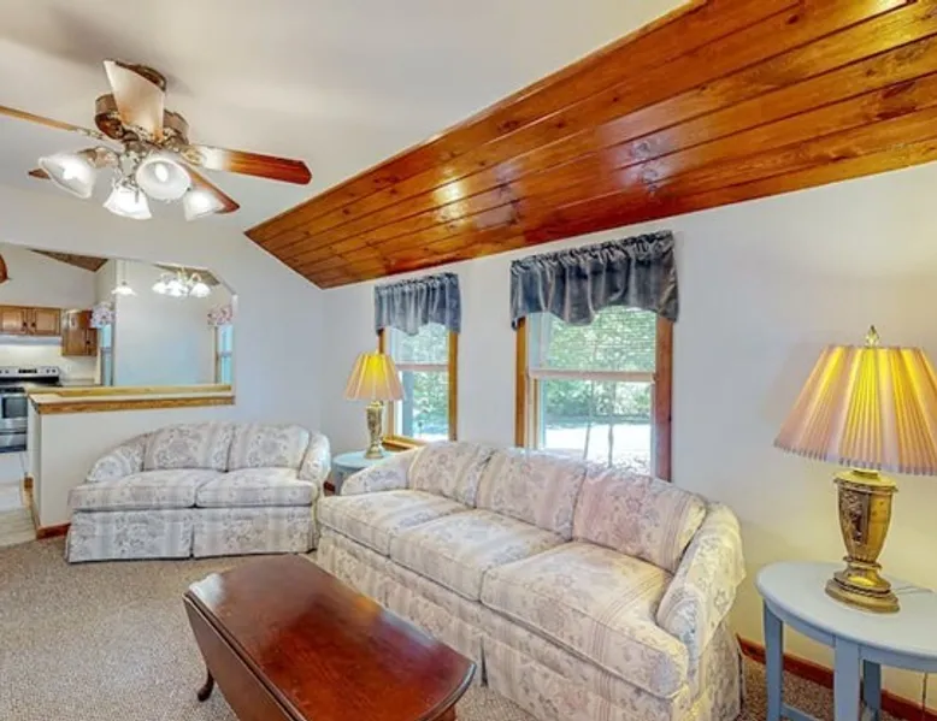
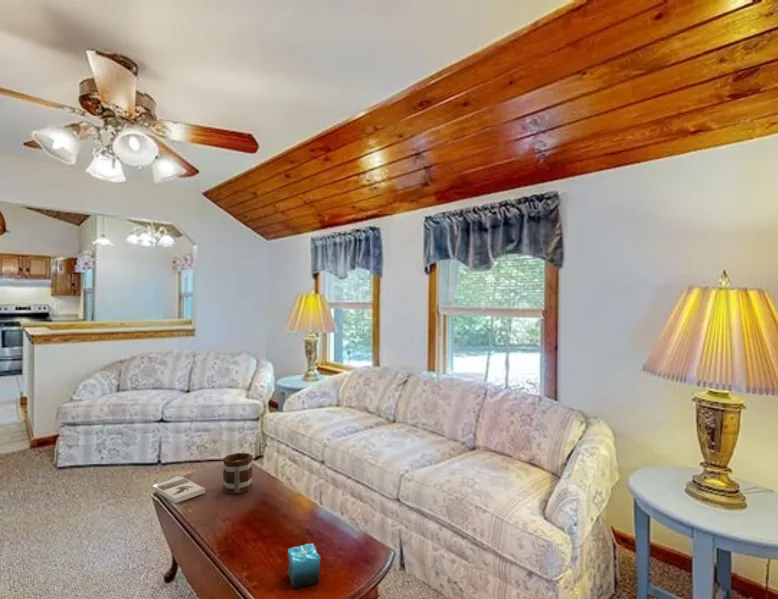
+ book [152,475,206,504]
+ candle [286,540,321,590]
+ mug [222,452,254,495]
